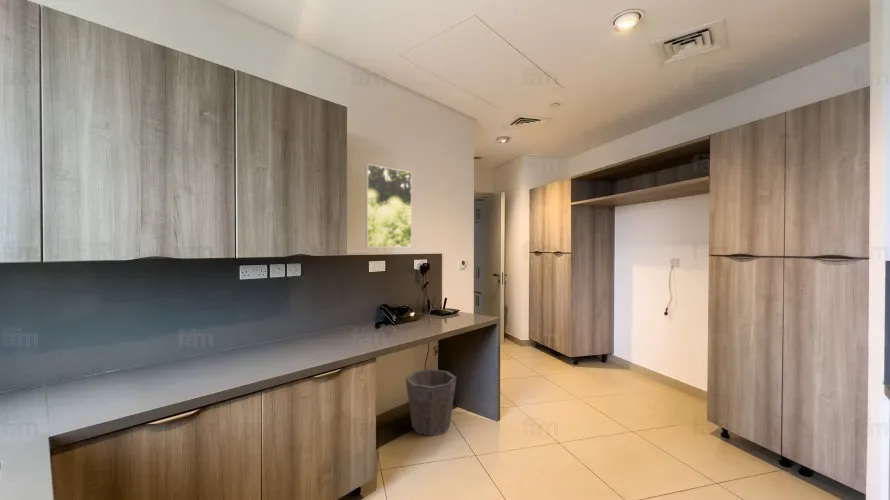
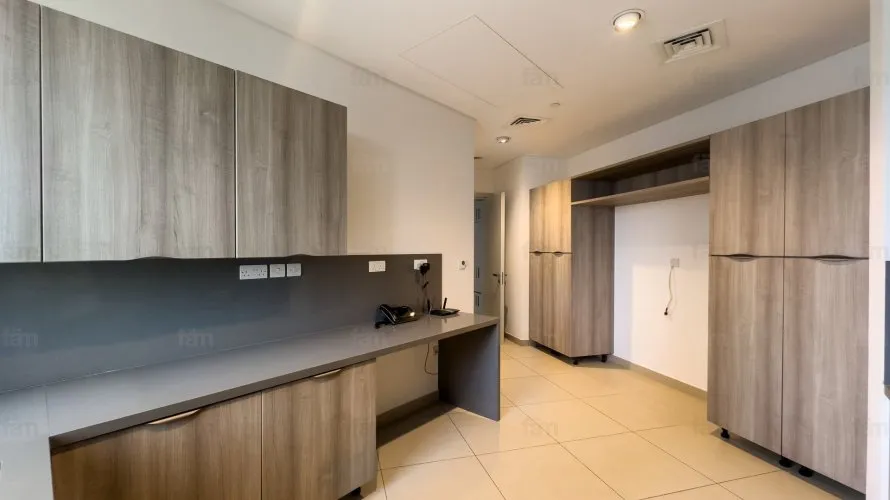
- waste bin [404,368,458,437]
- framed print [364,163,413,248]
